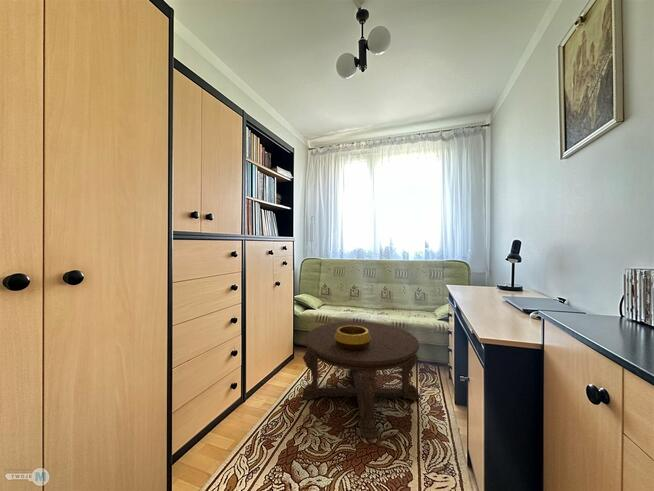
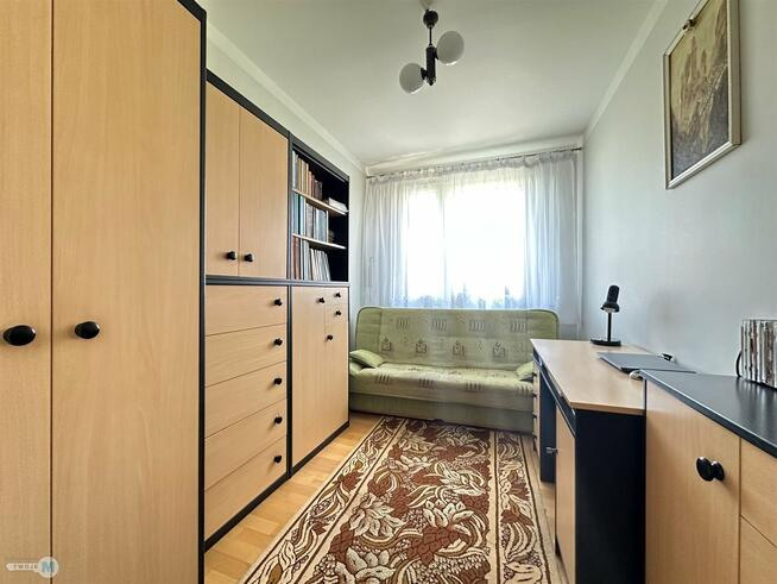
- coffee table [301,320,421,440]
- decorative bowl [334,325,371,352]
